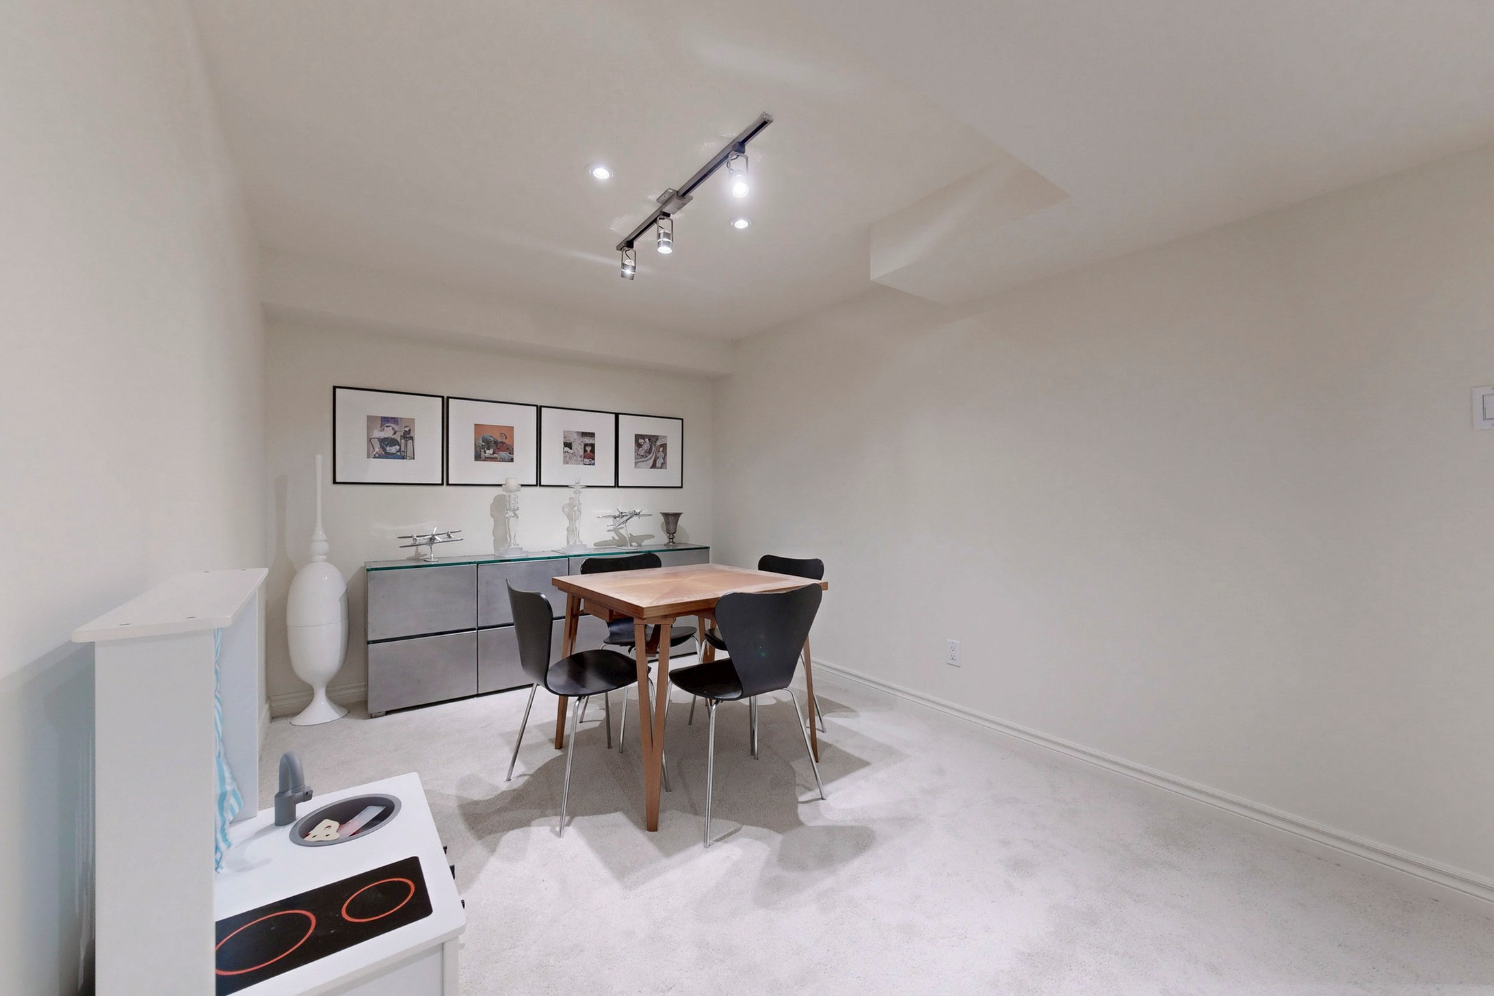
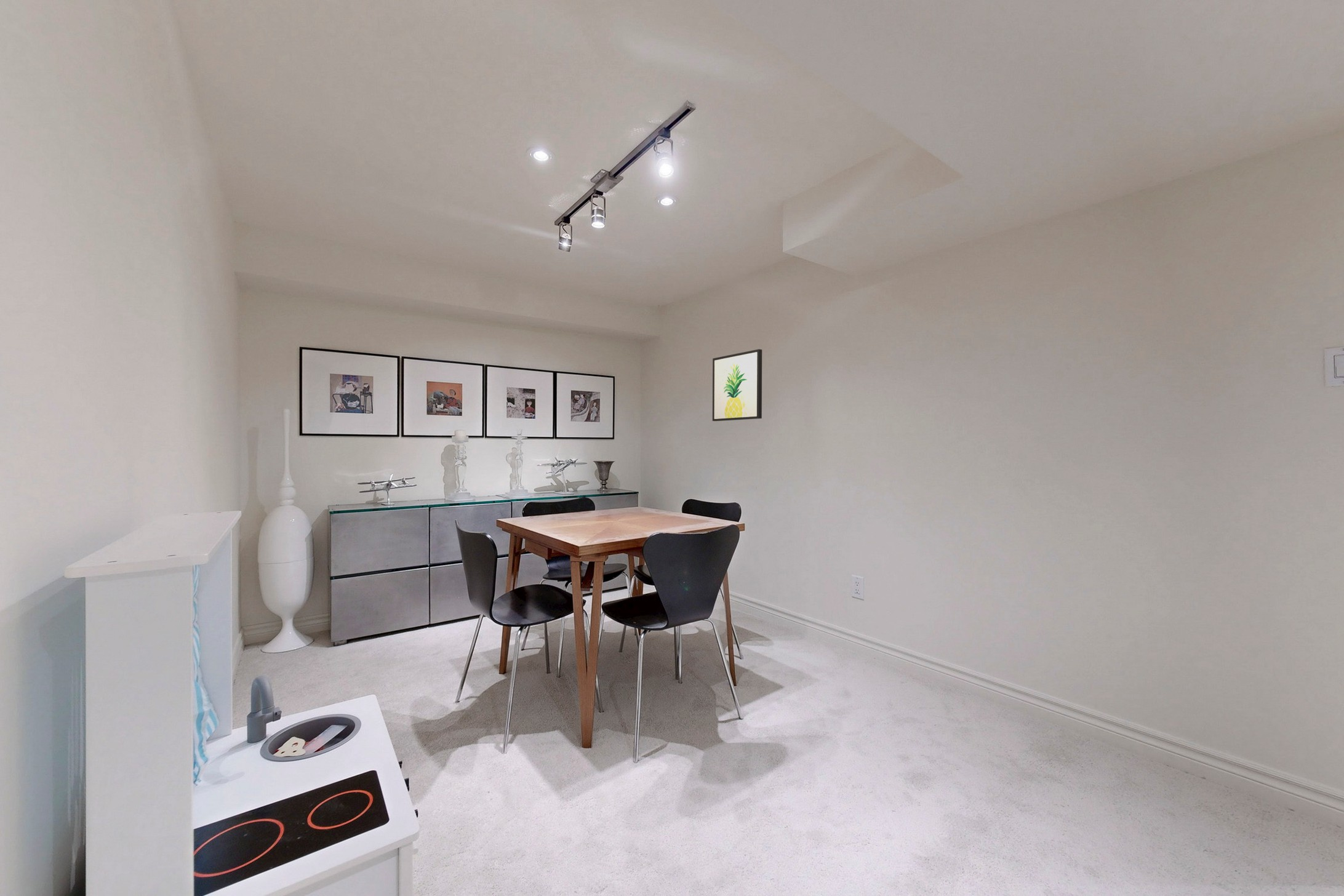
+ wall art [712,348,762,422]
